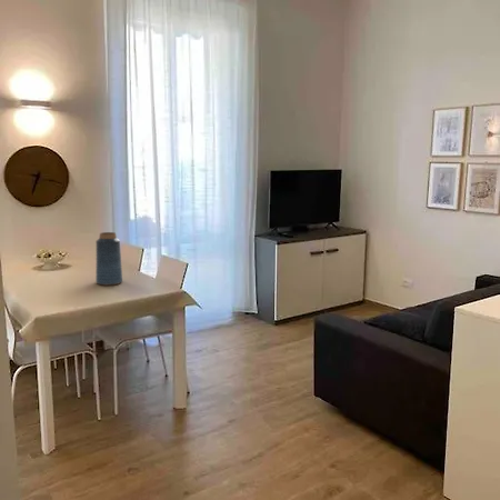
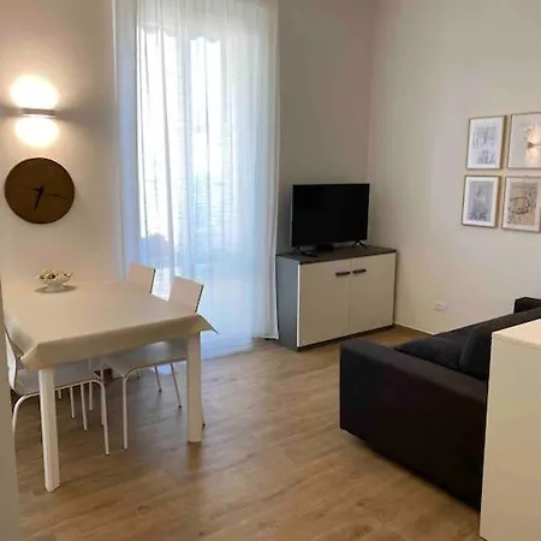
- vase [94,231,123,287]
